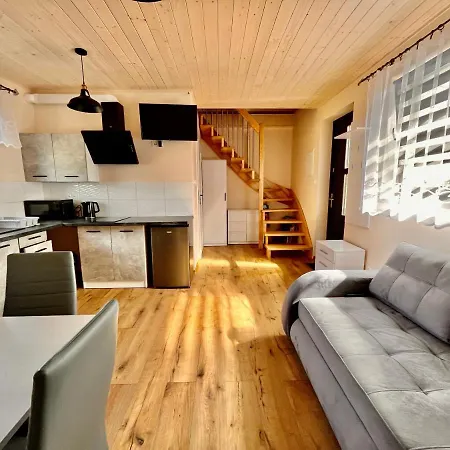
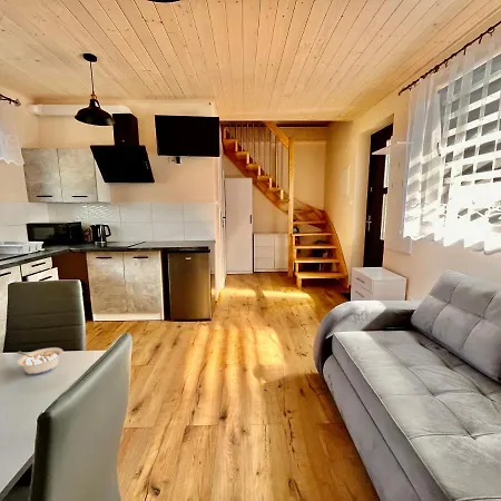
+ legume [16,346,63,375]
